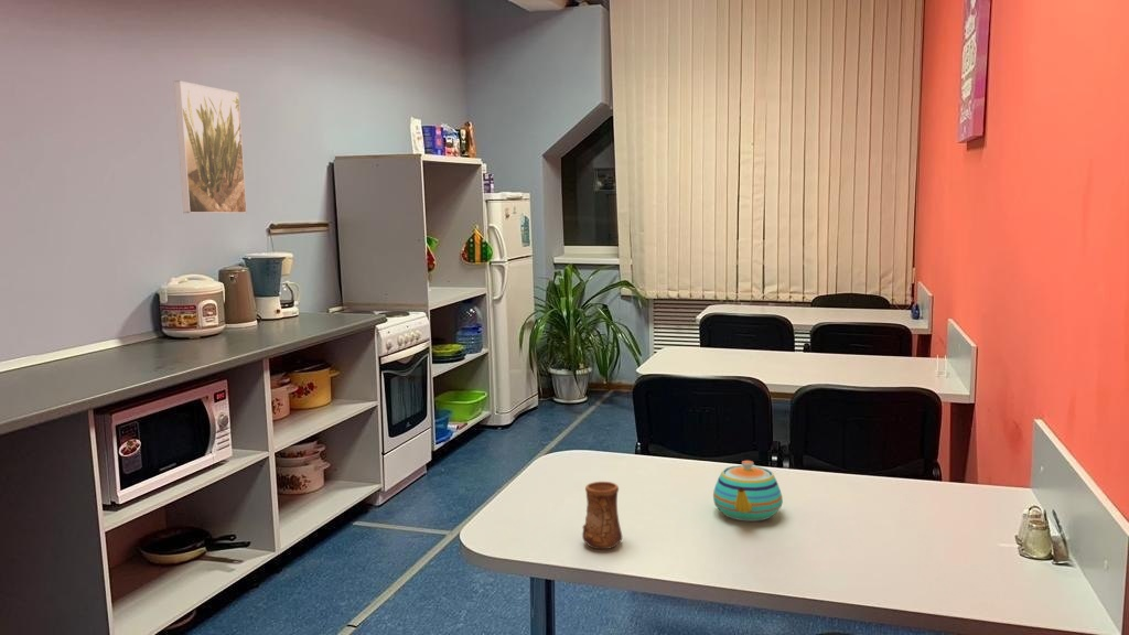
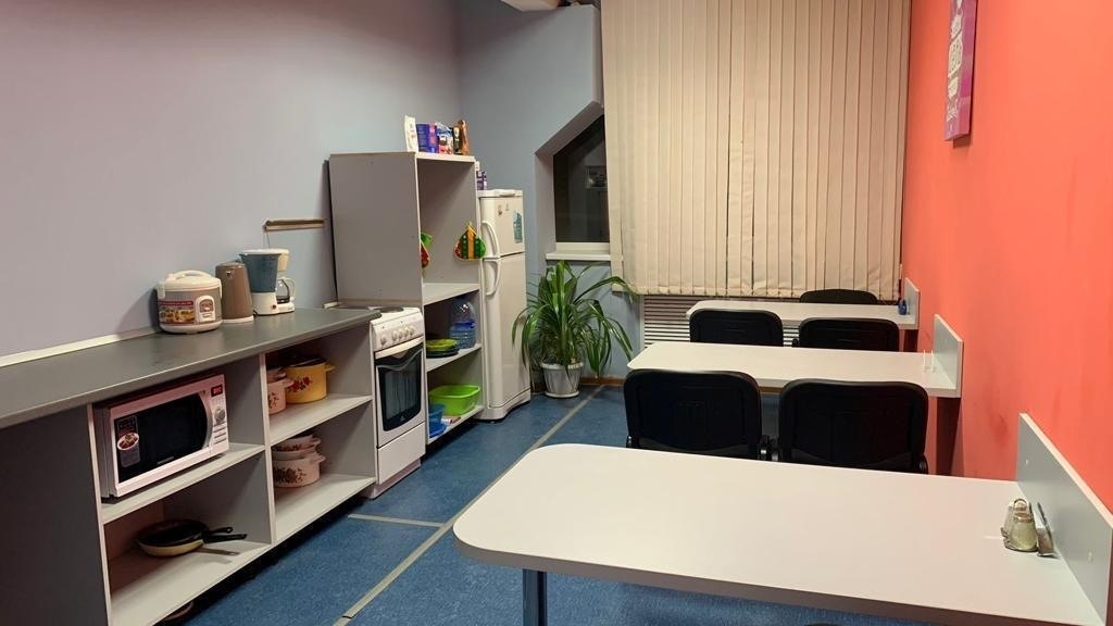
- cup [581,481,623,550]
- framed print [173,79,248,214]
- teapot [712,460,784,523]
